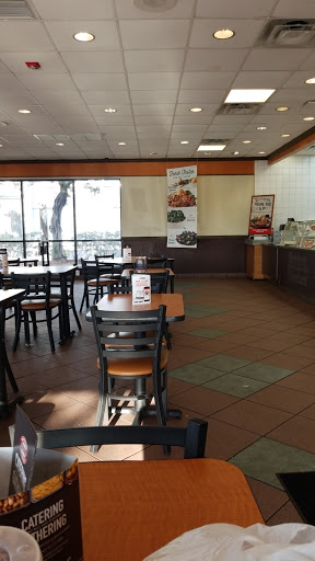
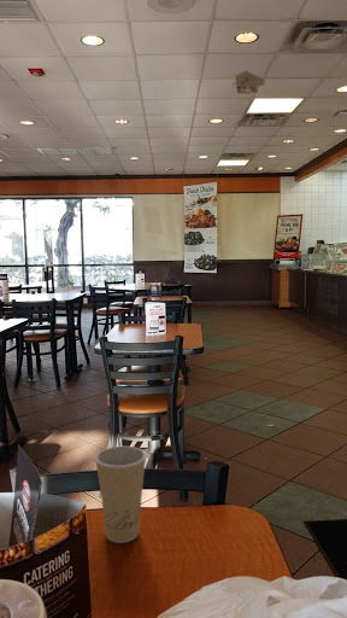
+ architectural model [231,70,266,95]
+ paper cup [94,445,147,544]
